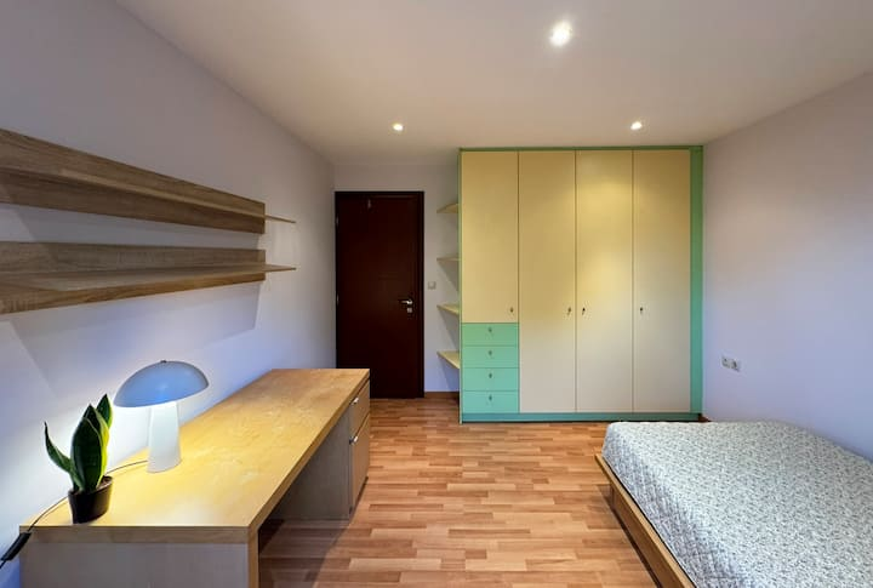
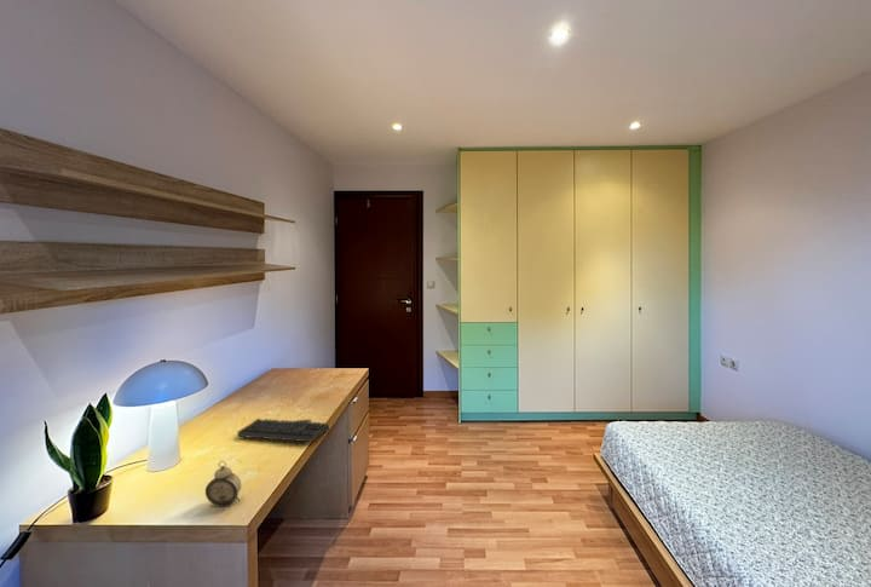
+ alarm clock [204,460,242,508]
+ keyboard [236,418,330,443]
